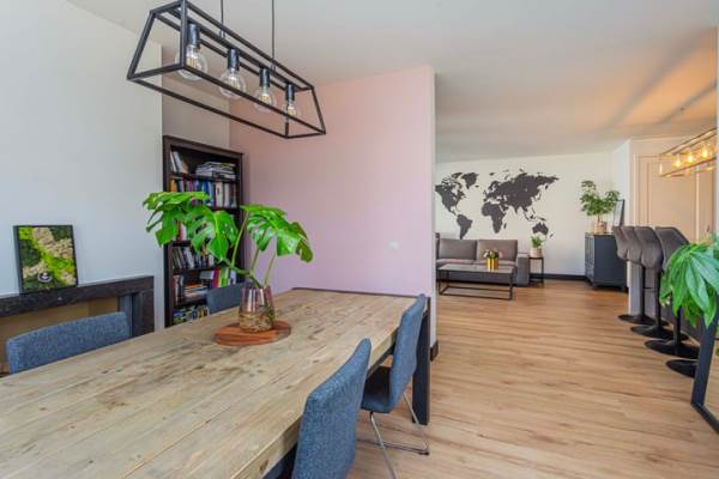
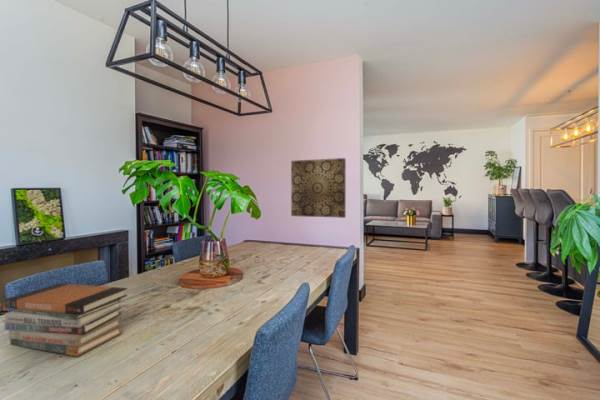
+ wall art [290,157,347,219]
+ book stack [3,282,128,358]
